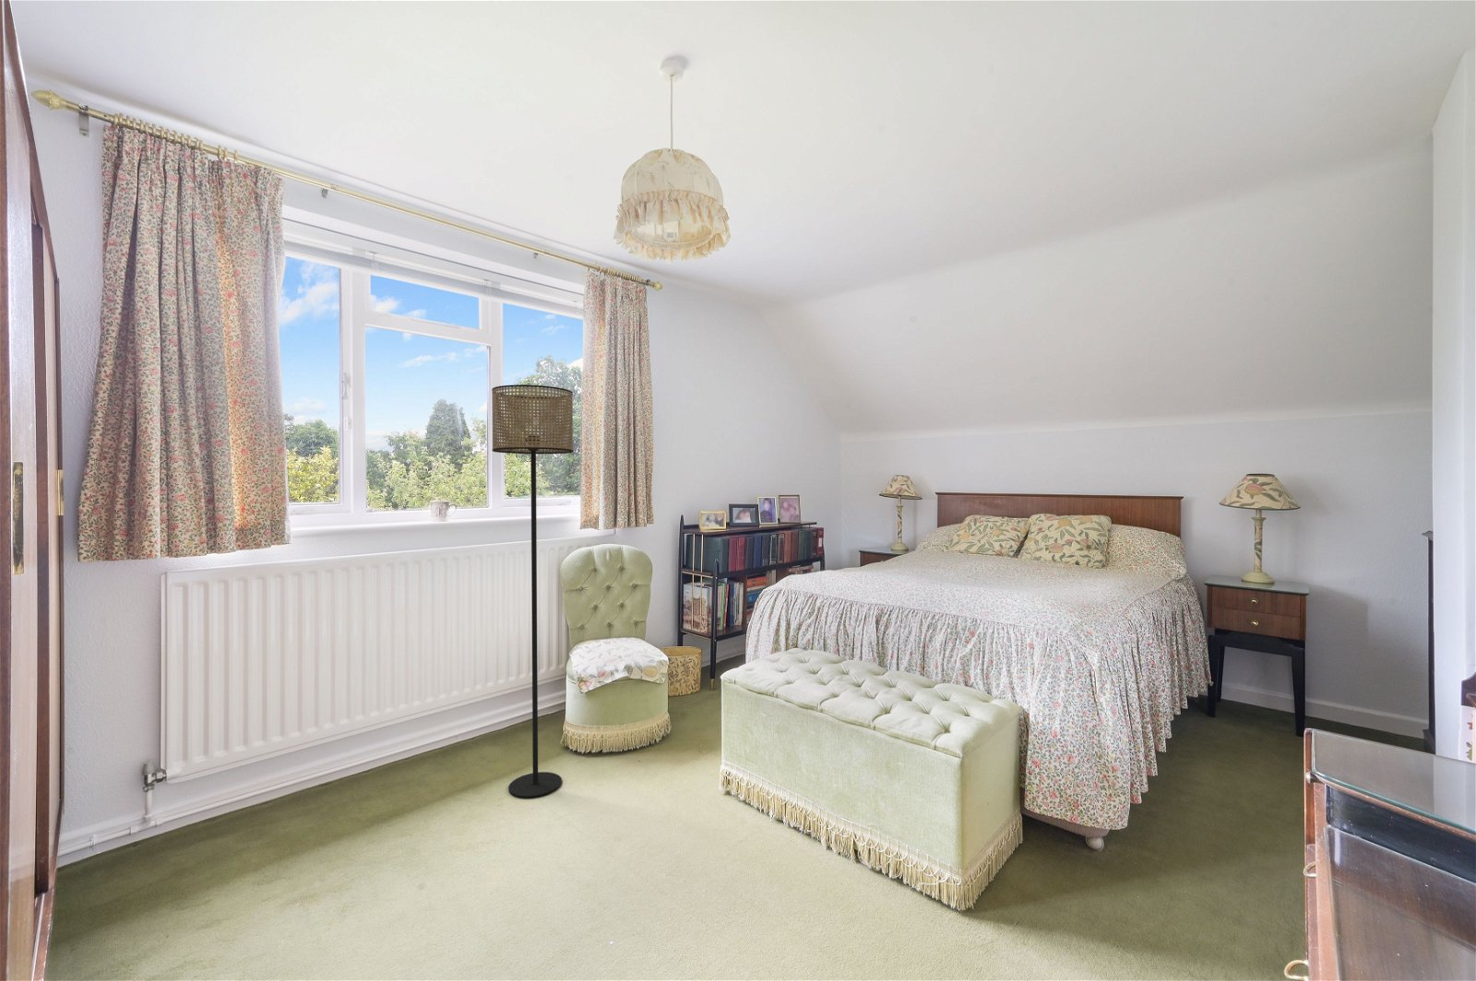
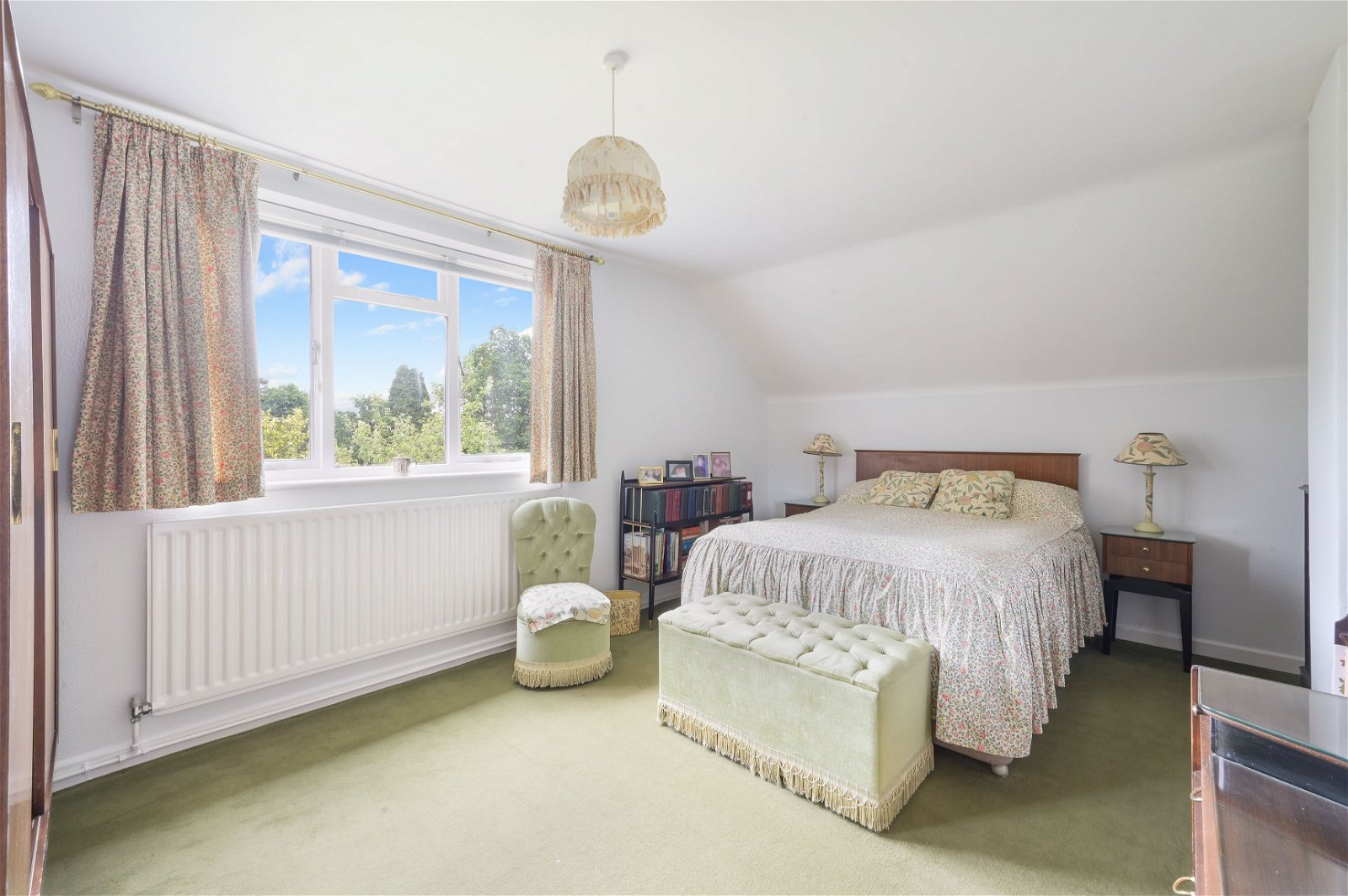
- floor lamp [491,383,574,798]
